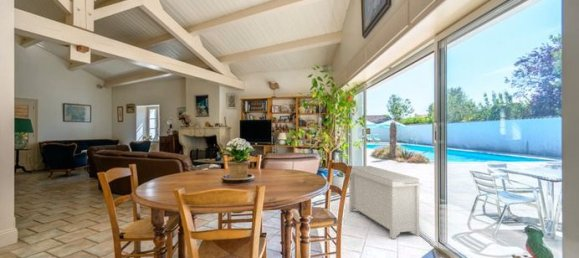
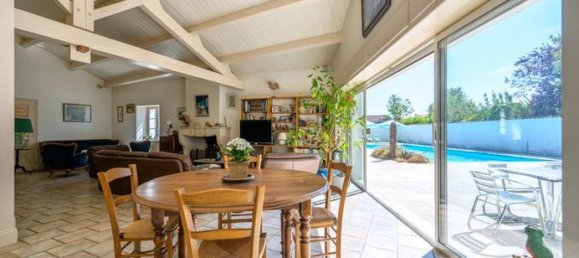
- bench [348,165,424,240]
